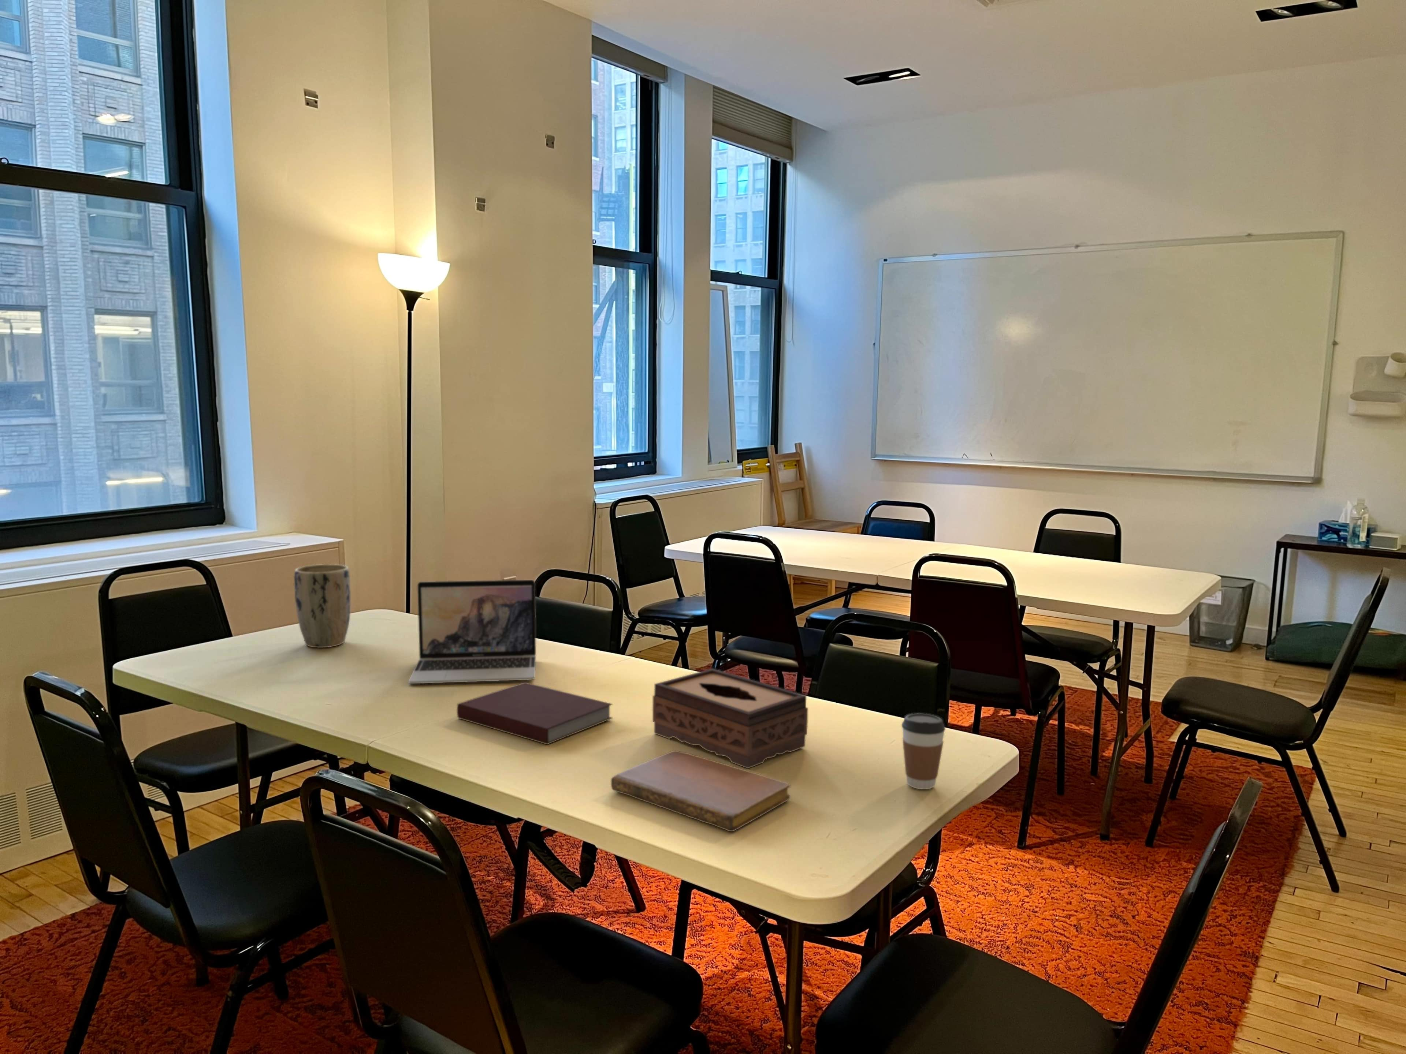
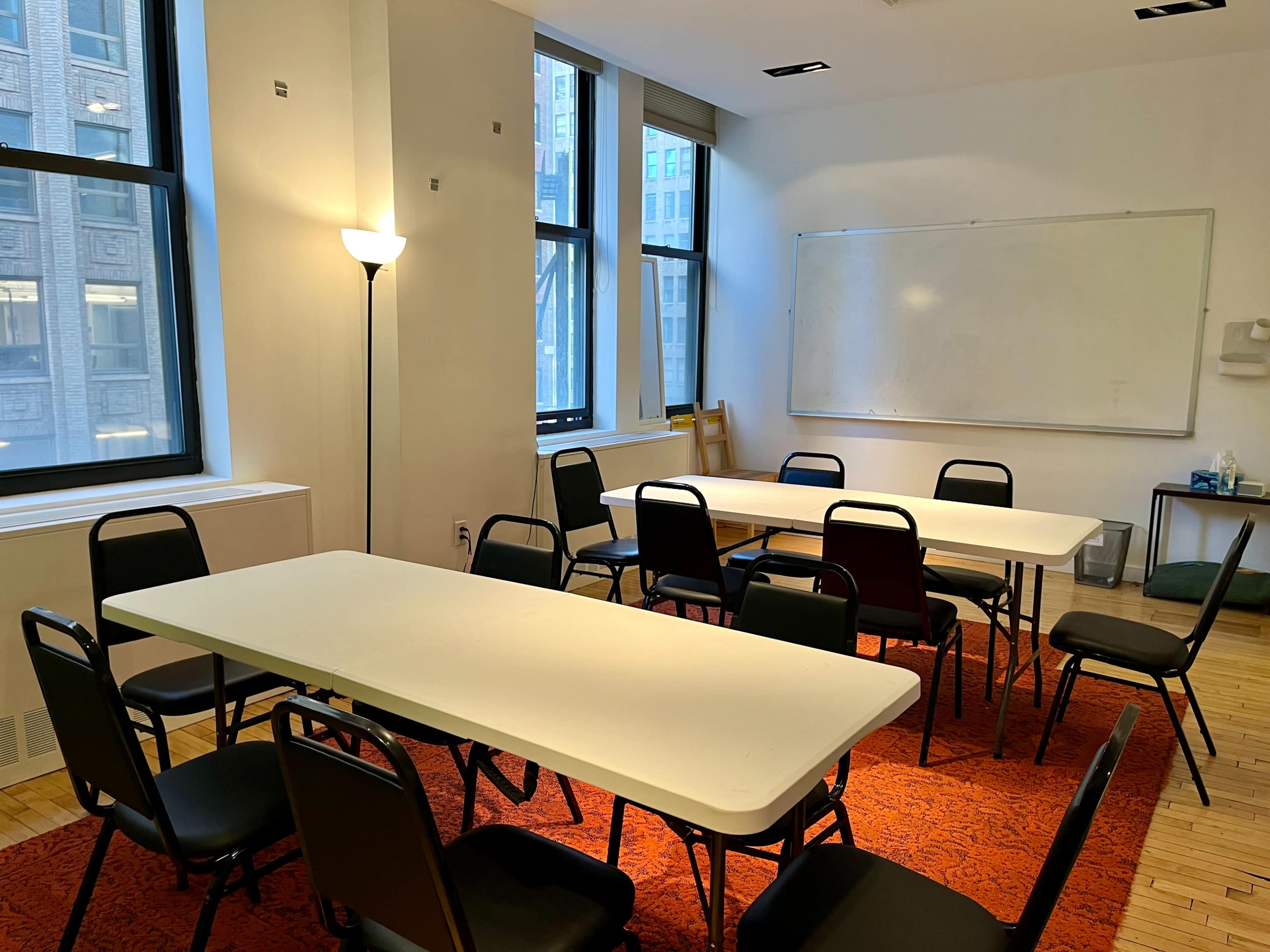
- coffee cup [901,713,945,789]
- tissue box [652,668,808,768]
- laptop [409,579,537,684]
- notebook [456,682,613,745]
- plant pot [293,564,351,648]
- notebook [611,751,790,831]
